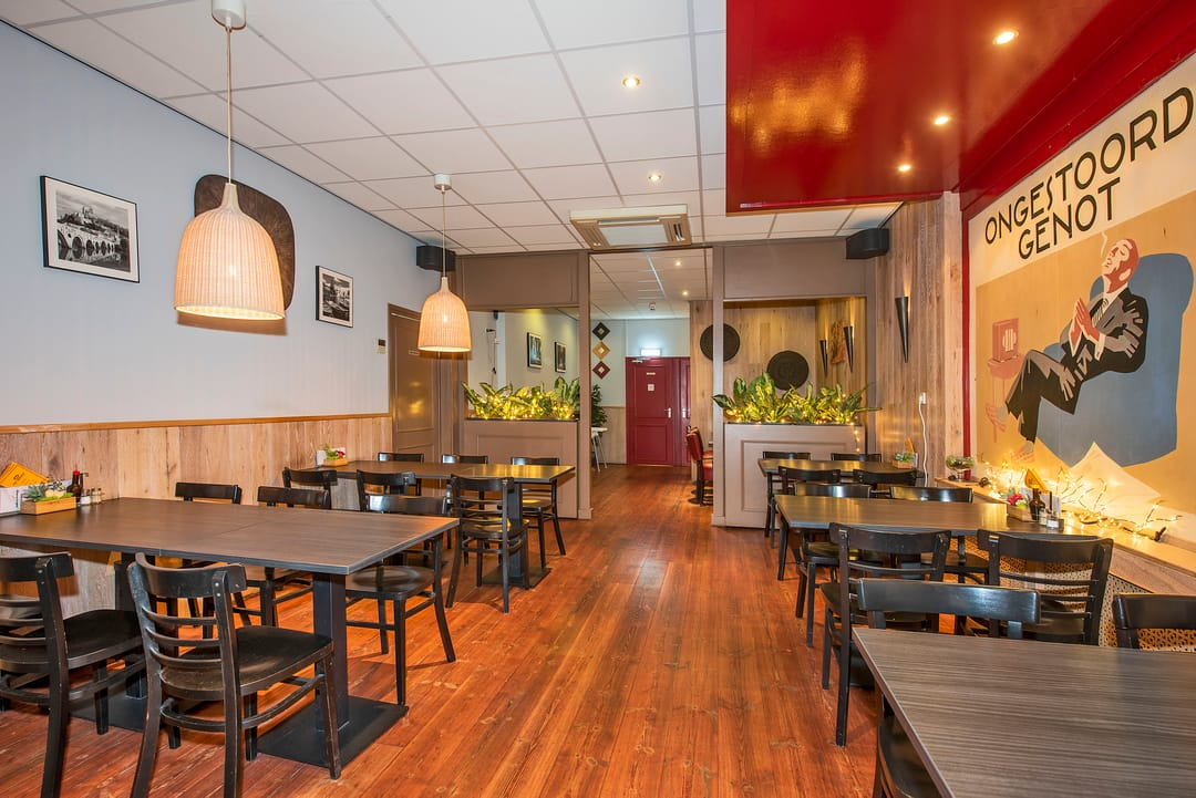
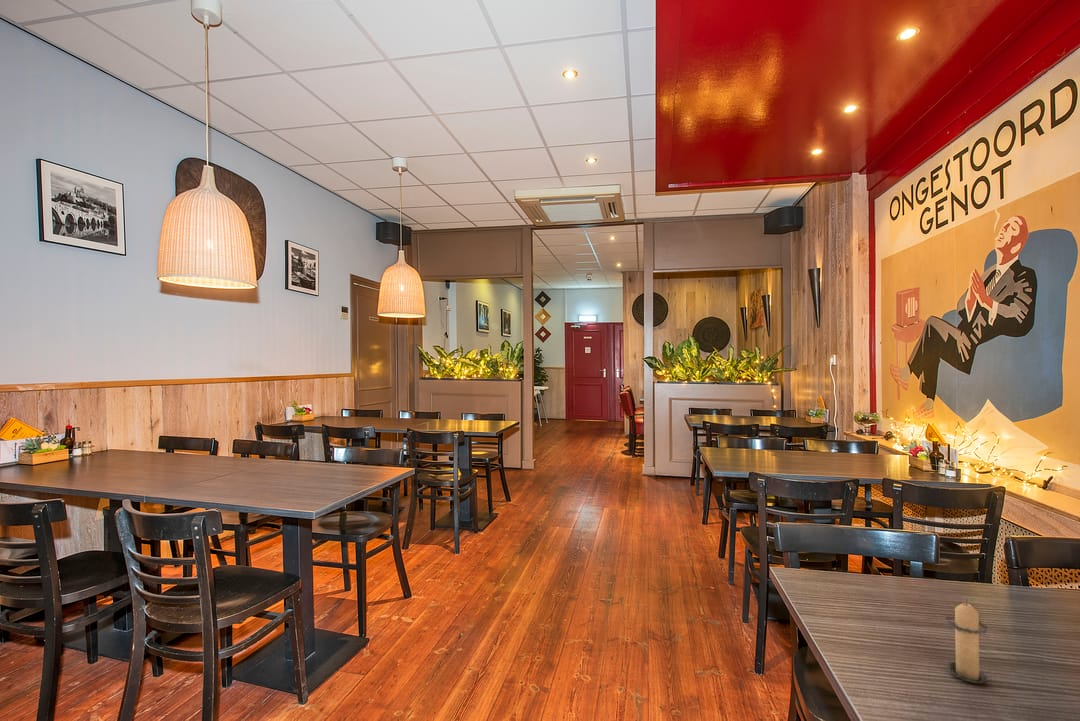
+ candle [945,598,989,684]
